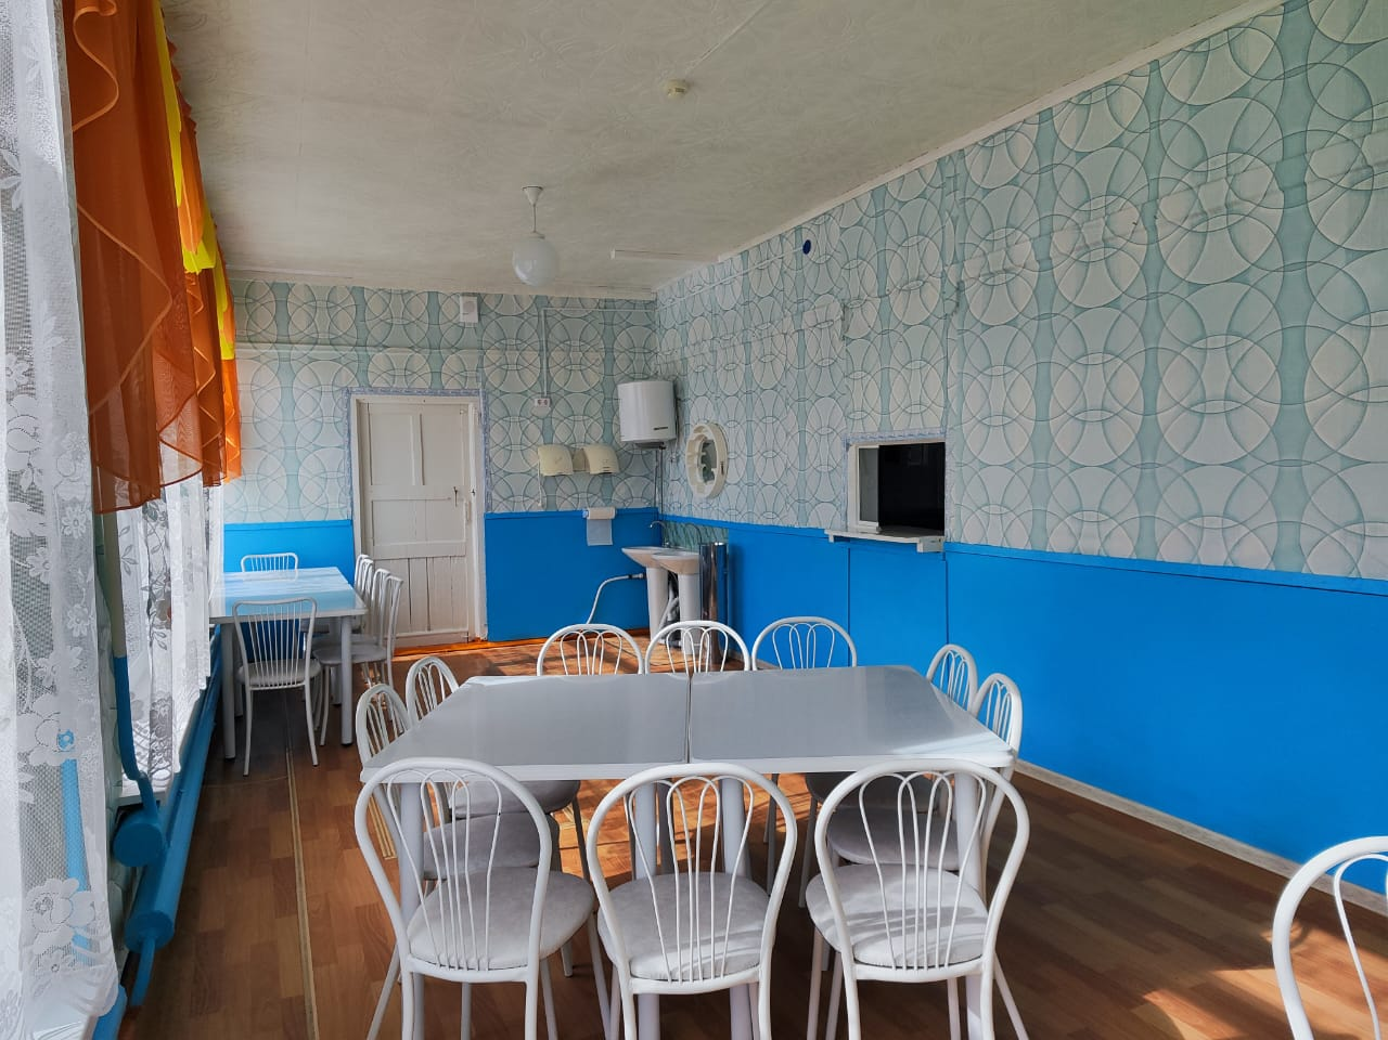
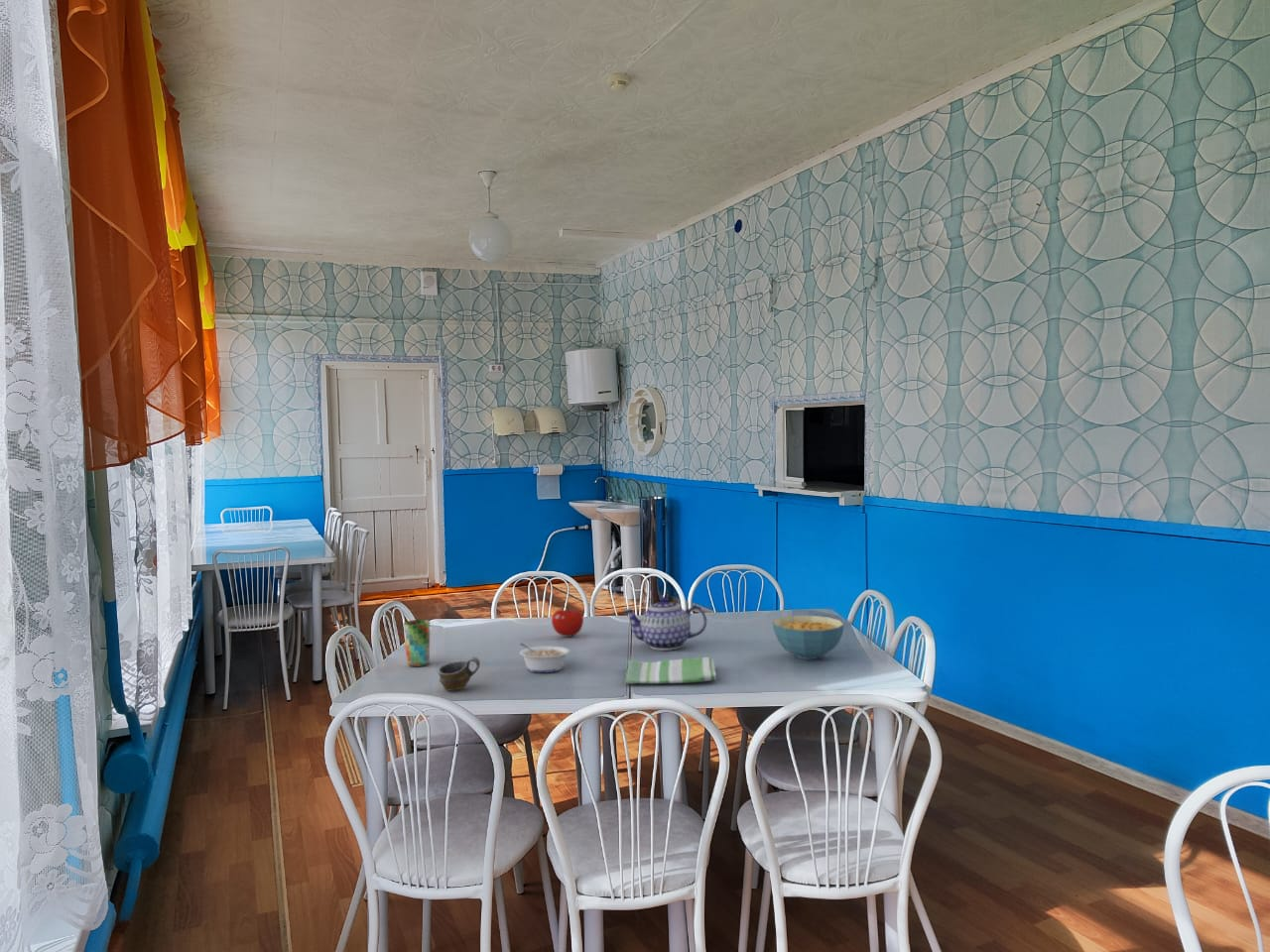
+ teapot [622,596,707,652]
+ cup [403,619,431,667]
+ cereal bowl [771,615,845,660]
+ dish towel [625,656,718,685]
+ legume [518,642,571,673]
+ cup [437,655,481,692]
+ fruit [551,605,584,638]
